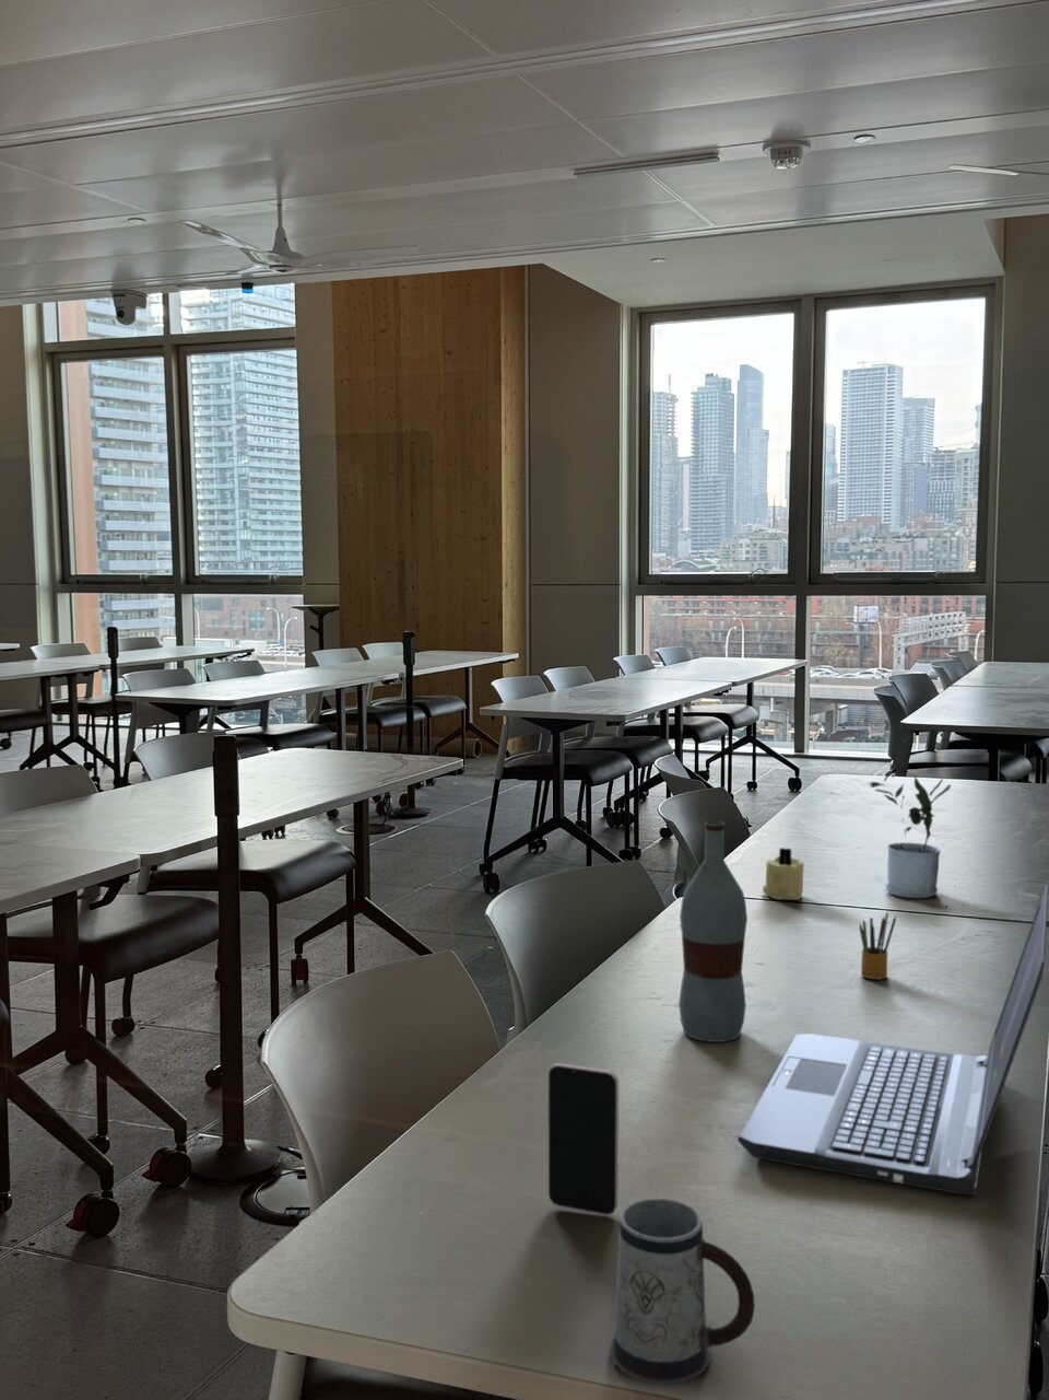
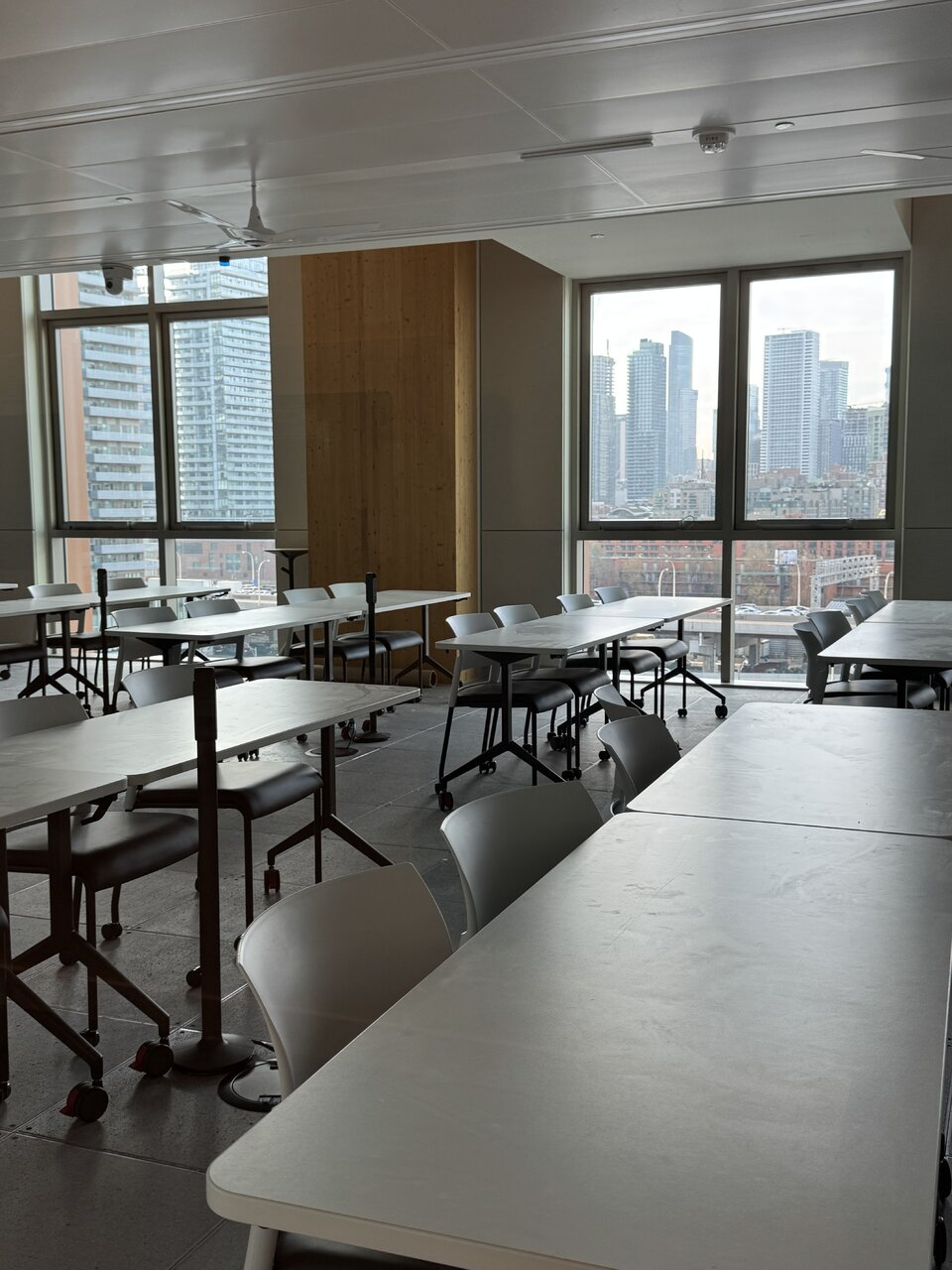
- bottle [678,819,748,1044]
- pencil box [857,911,897,981]
- mug [608,1197,756,1386]
- smartphone [547,1062,619,1216]
- candle [761,847,805,902]
- potted plant [867,771,952,900]
- laptop computer [736,884,1049,1196]
